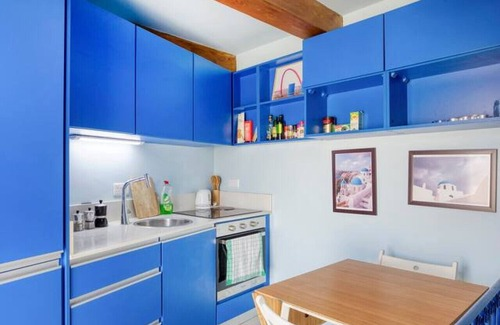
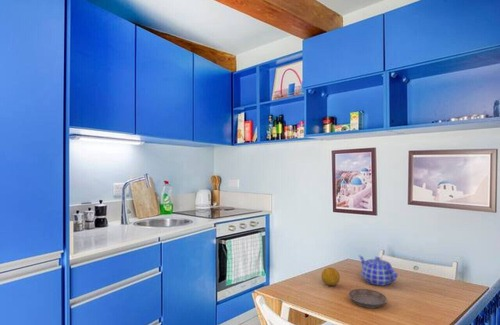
+ fruit [320,267,341,287]
+ teapot [358,254,399,287]
+ saucer [348,288,388,309]
